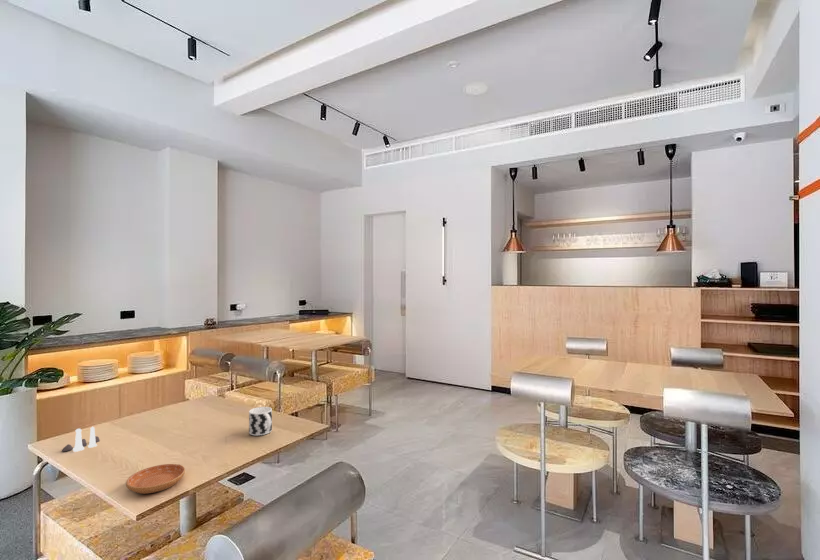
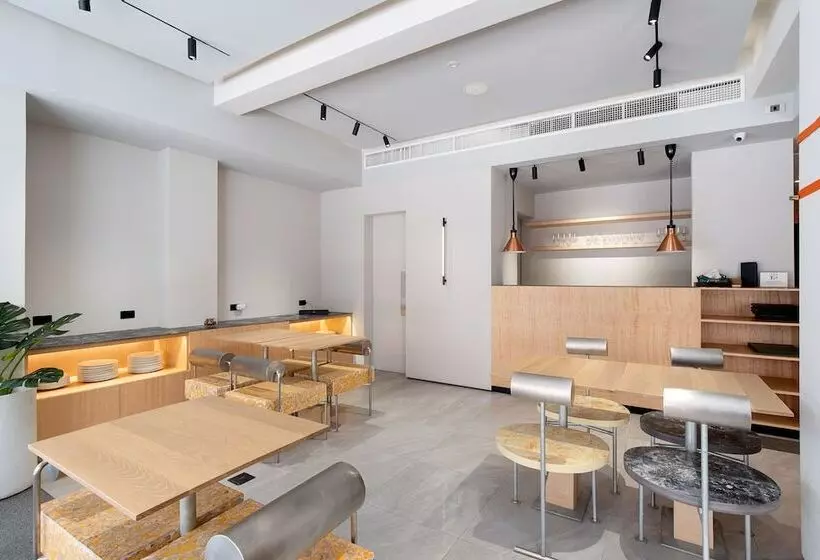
- cup [248,406,273,436]
- salt and pepper shaker set [61,426,100,453]
- saucer [125,463,186,495]
